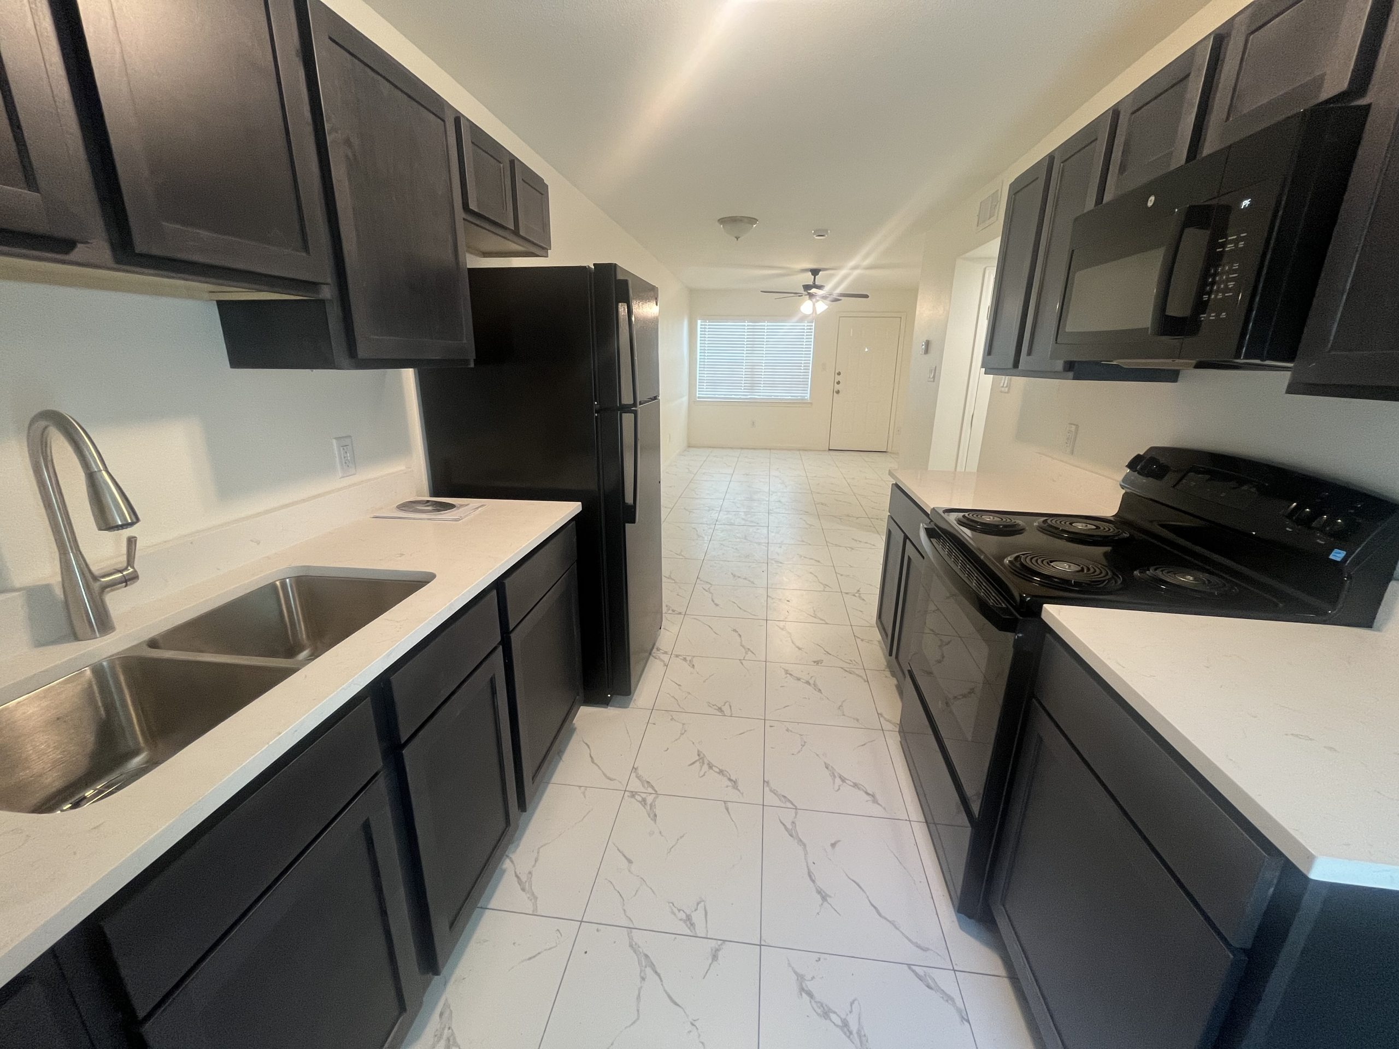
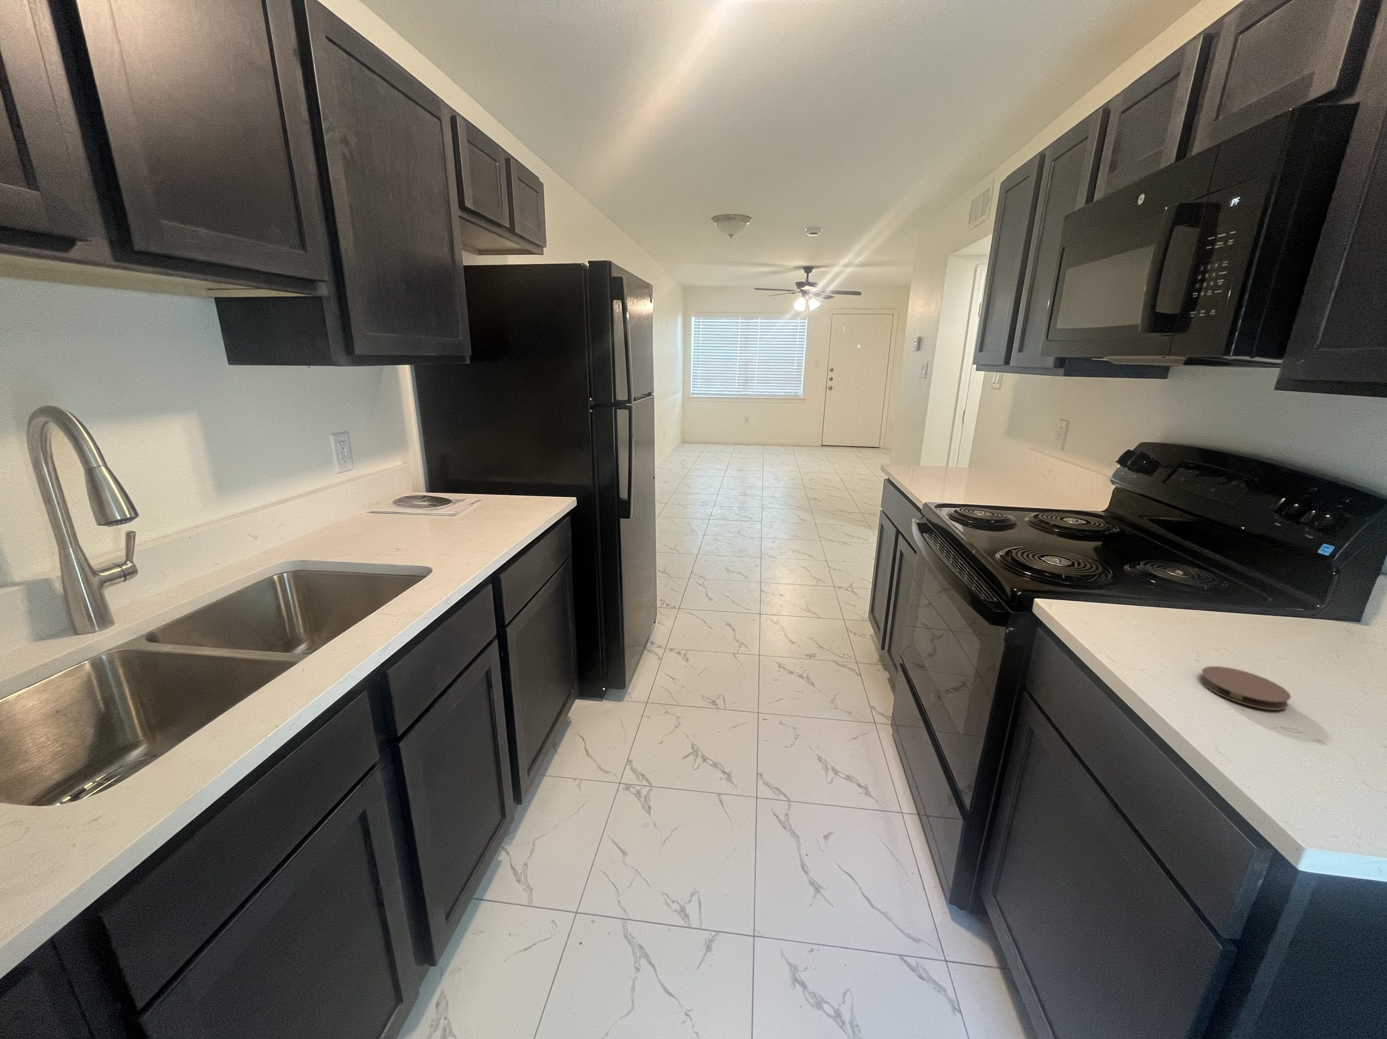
+ coaster [1199,666,1292,710]
